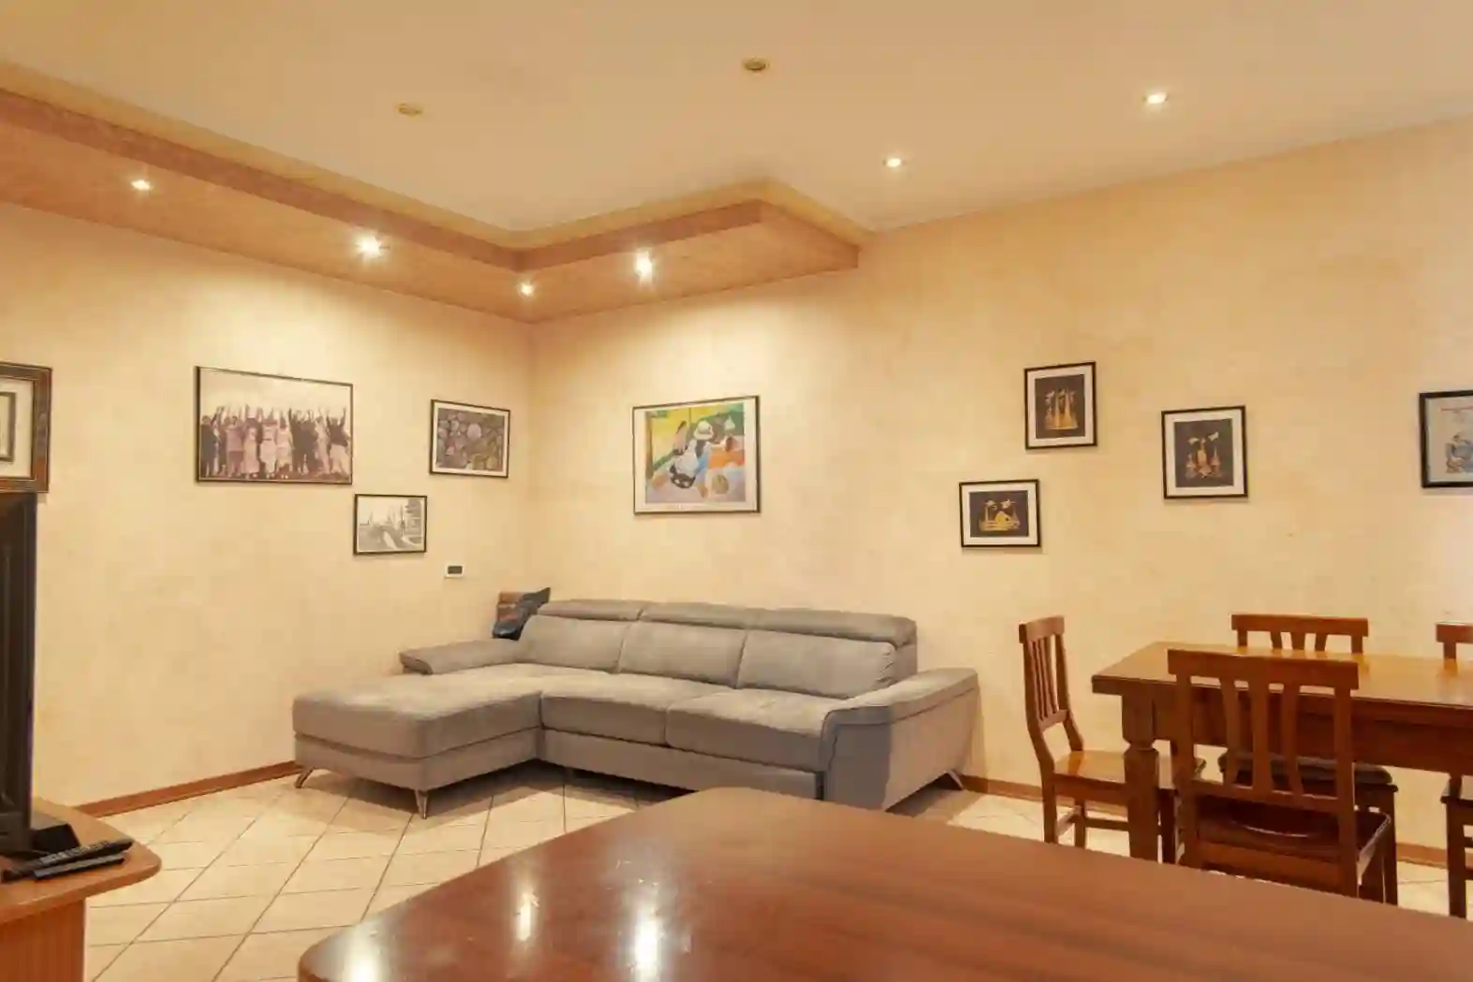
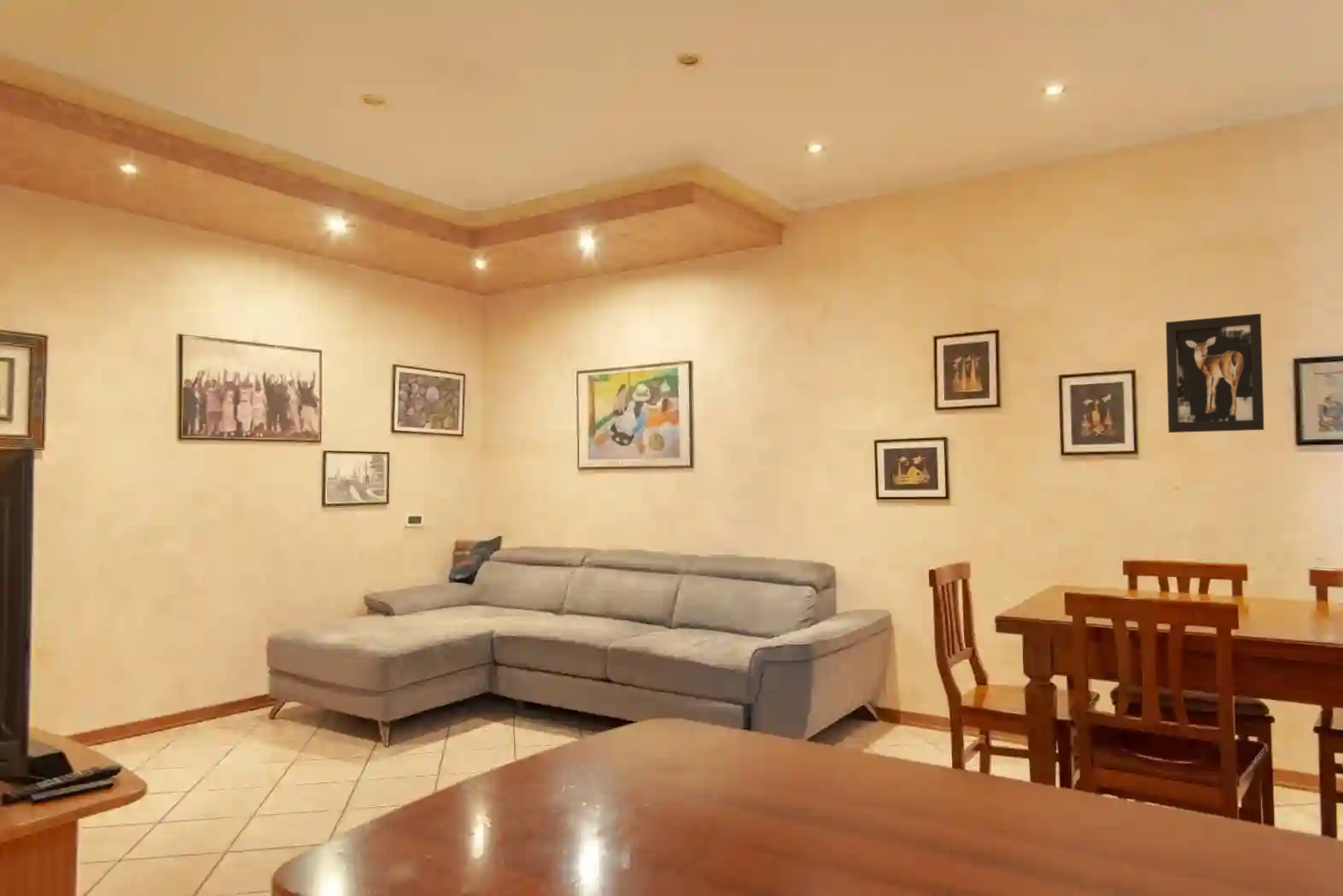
+ wall art [1165,312,1265,433]
